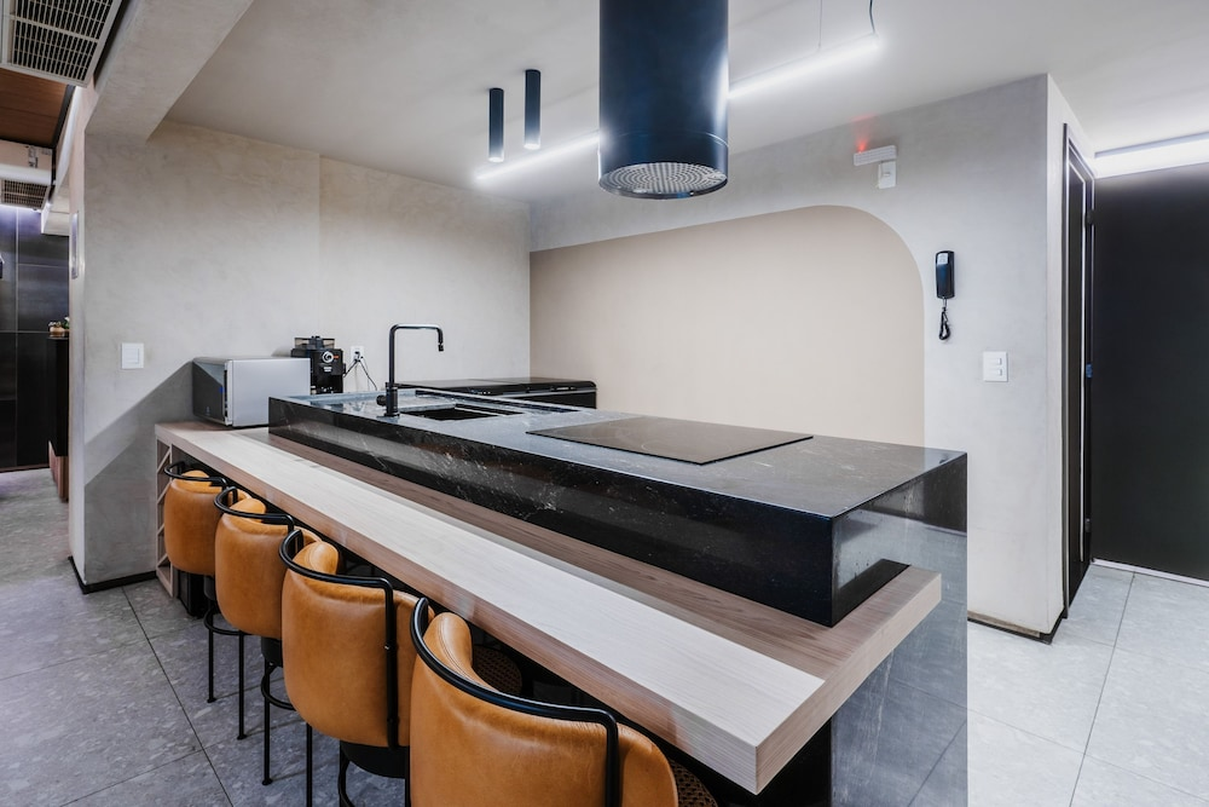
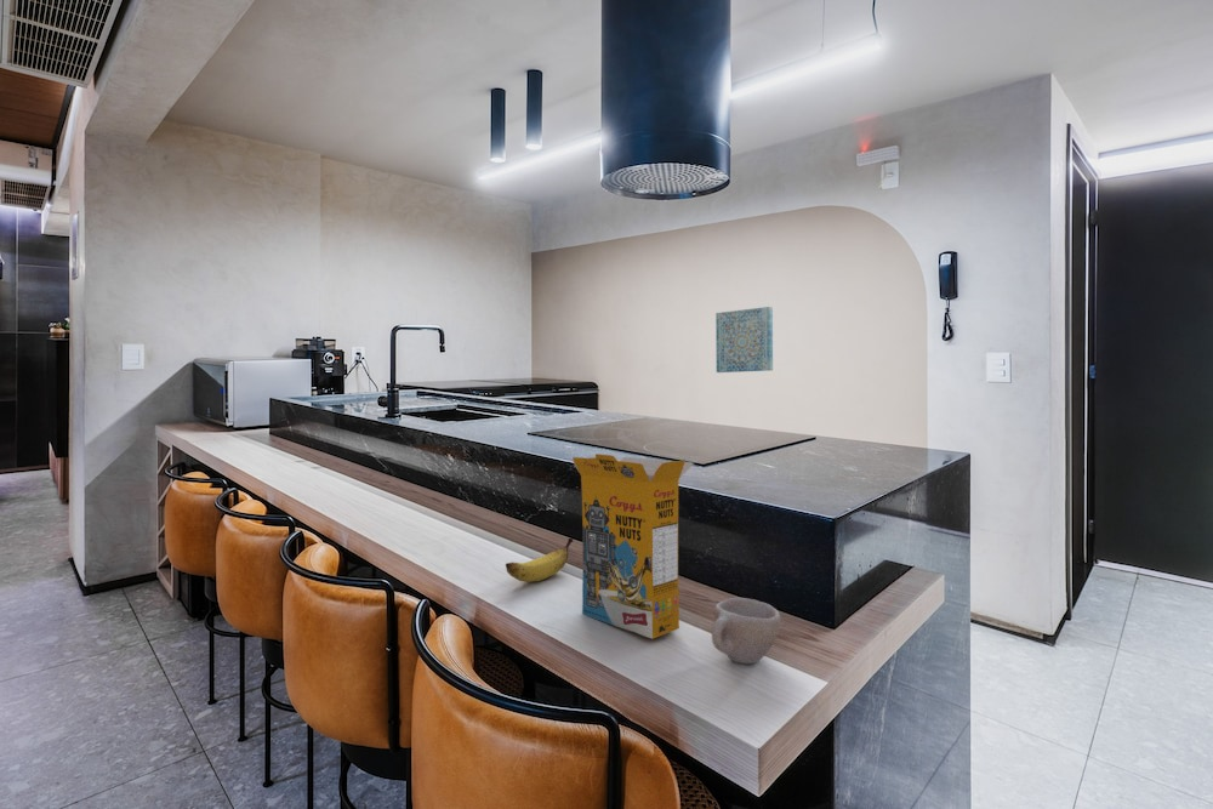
+ banana [505,537,574,583]
+ cup [711,597,781,665]
+ cereal box [571,452,695,640]
+ wall art [714,306,774,374]
